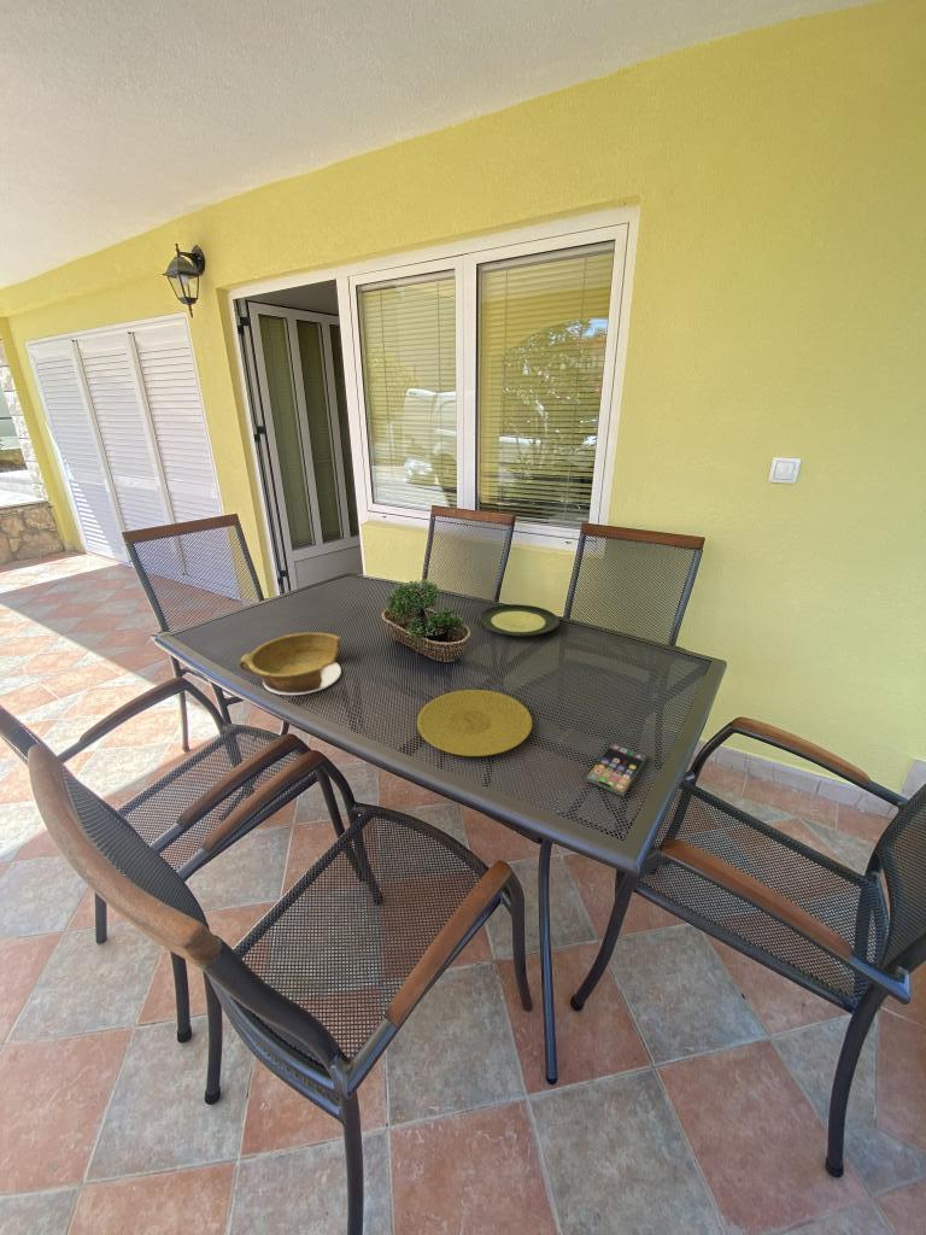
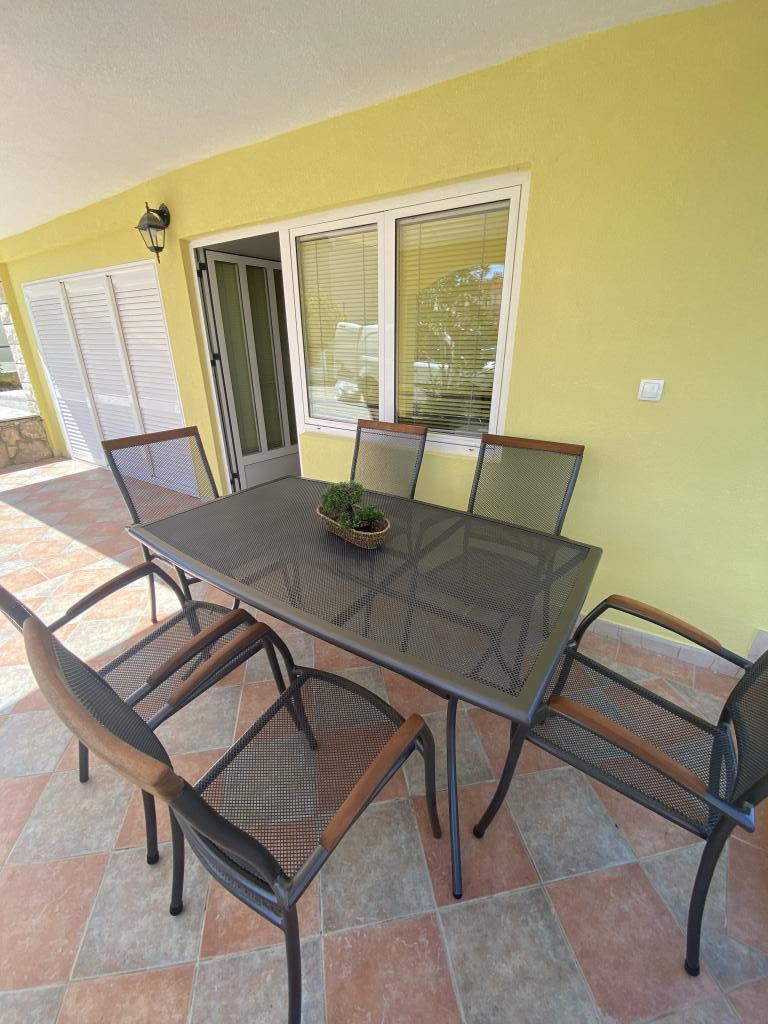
- smartphone [584,742,649,797]
- bowl [239,631,342,696]
- plate [477,603,561,637]
- plate [416,689,533,757]
